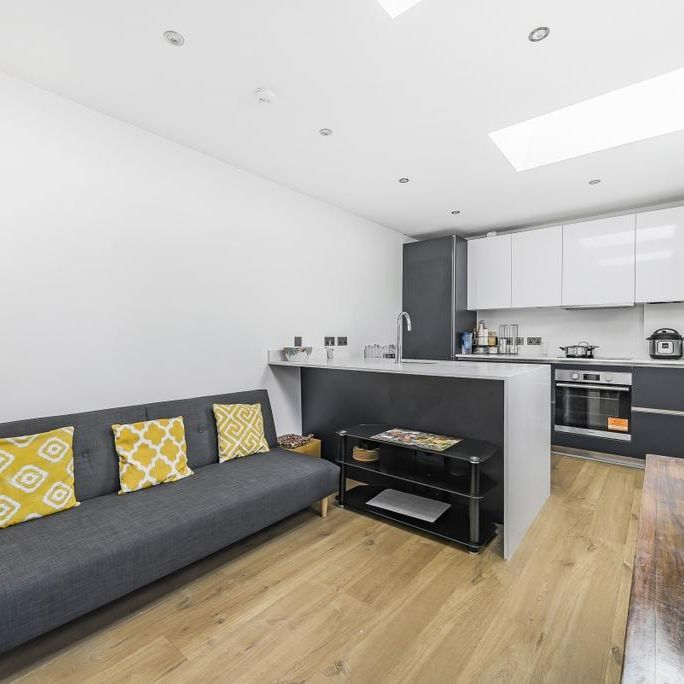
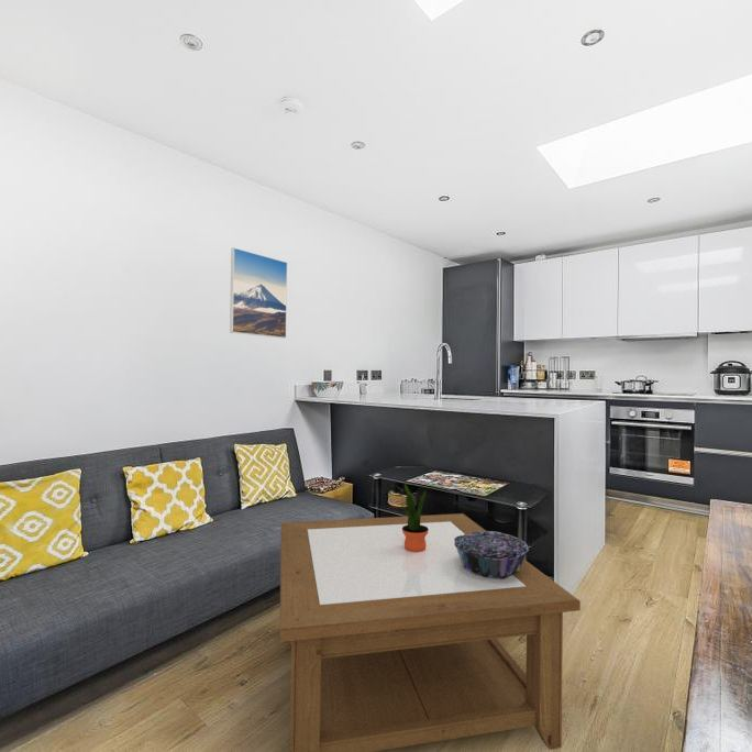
+ potted plant [400,479,429,552]
+ decorative bowl [454,530,529,579]
+ coffee table [279,512,582,752]
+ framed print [229,246,288,340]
